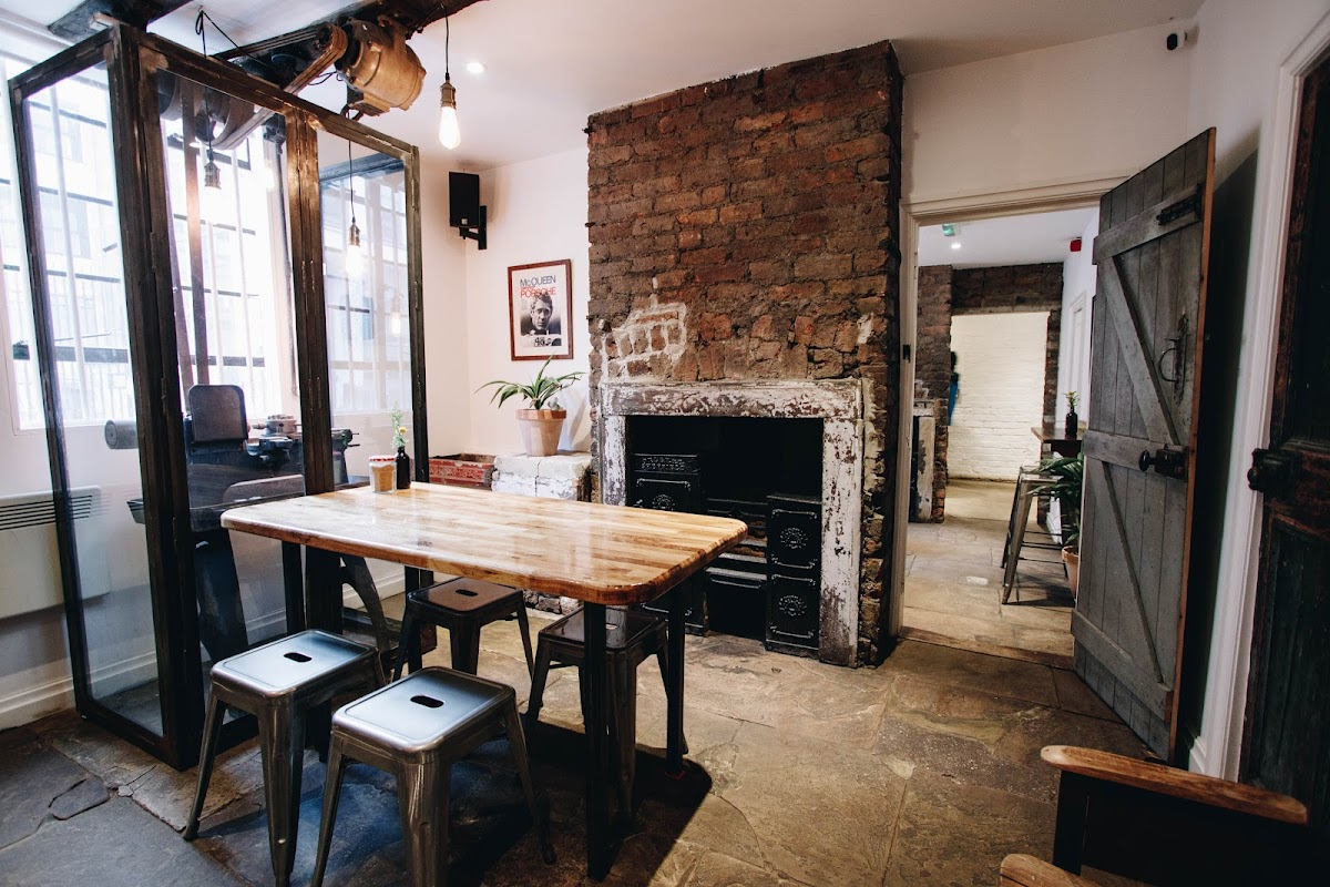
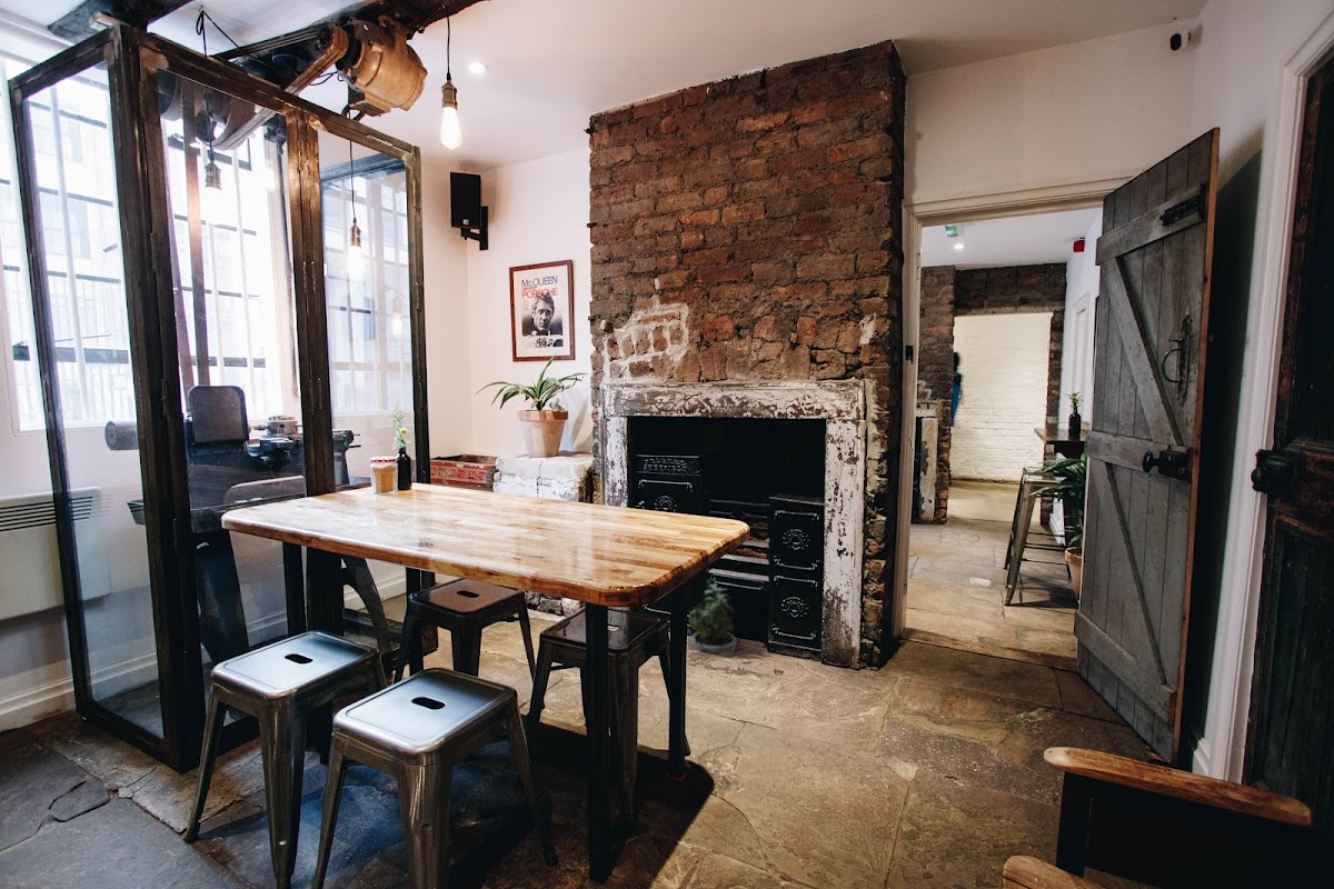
+ potted plant [687,577,738,659]
